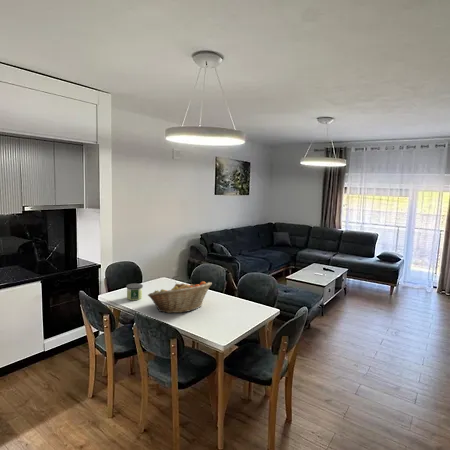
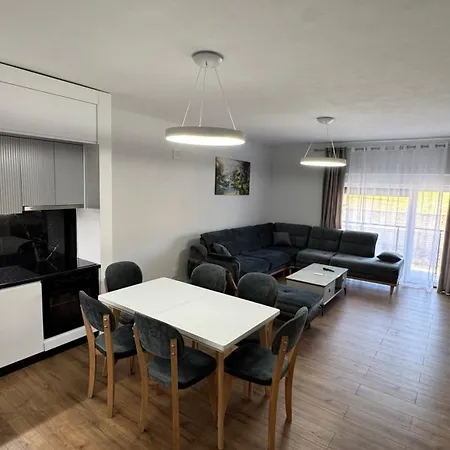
- fruit basket [147,281,213,314]
- candle [125,282,144,301]
